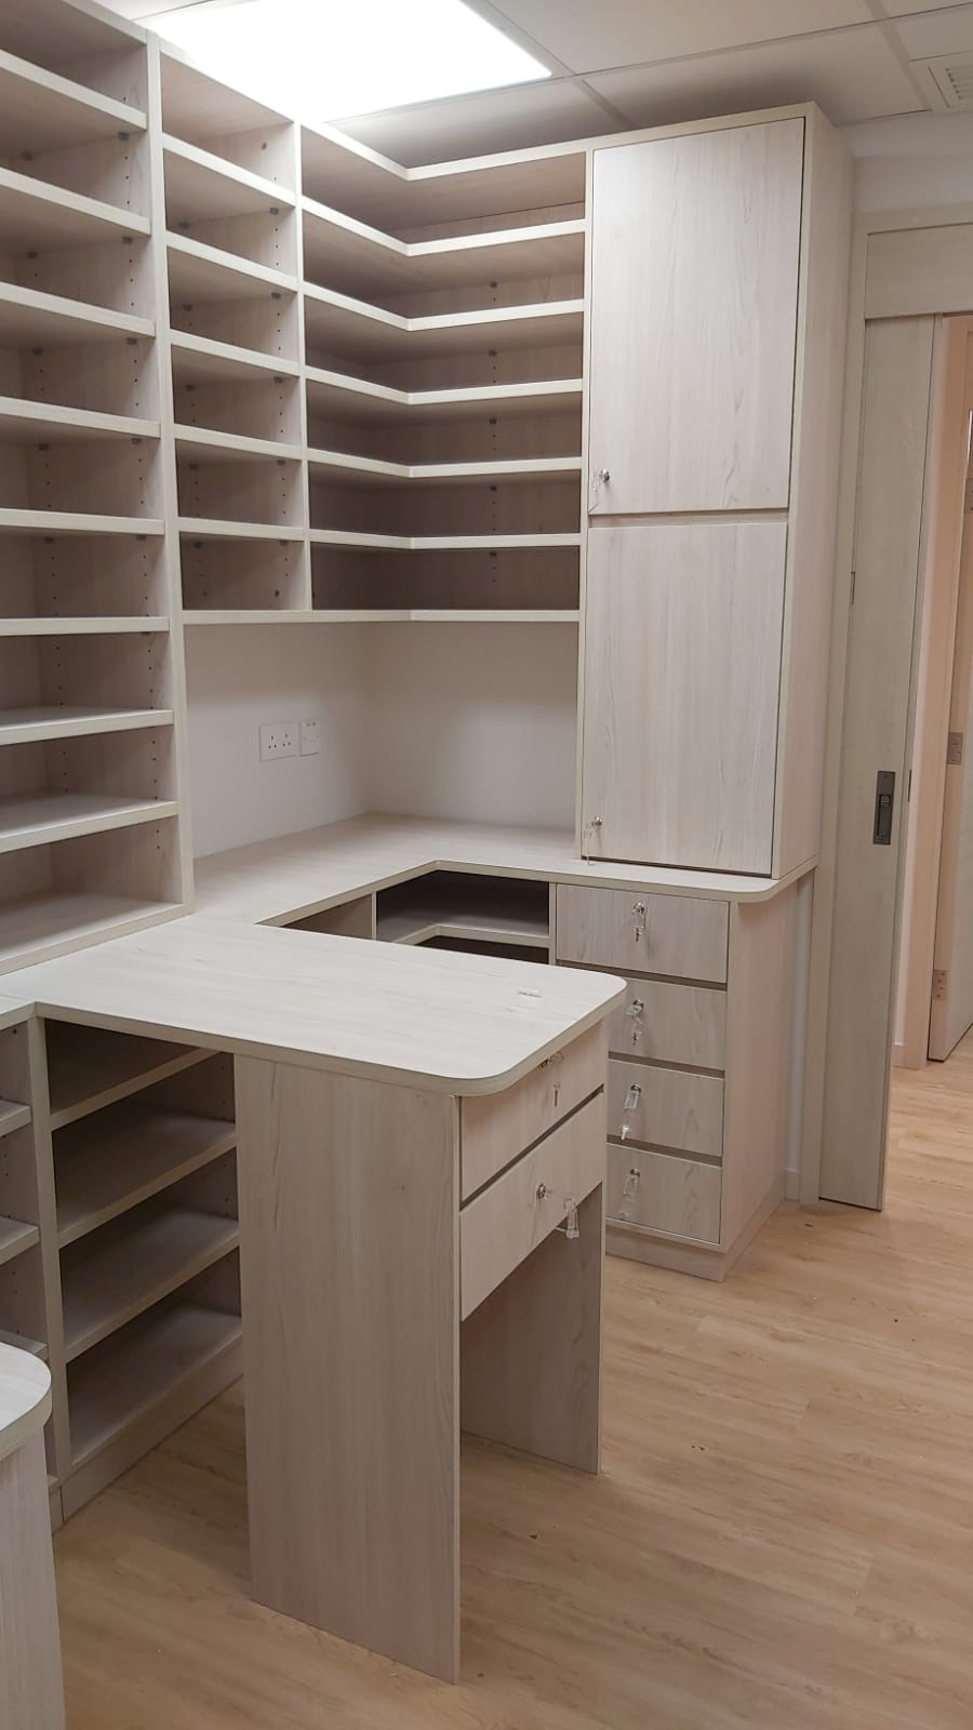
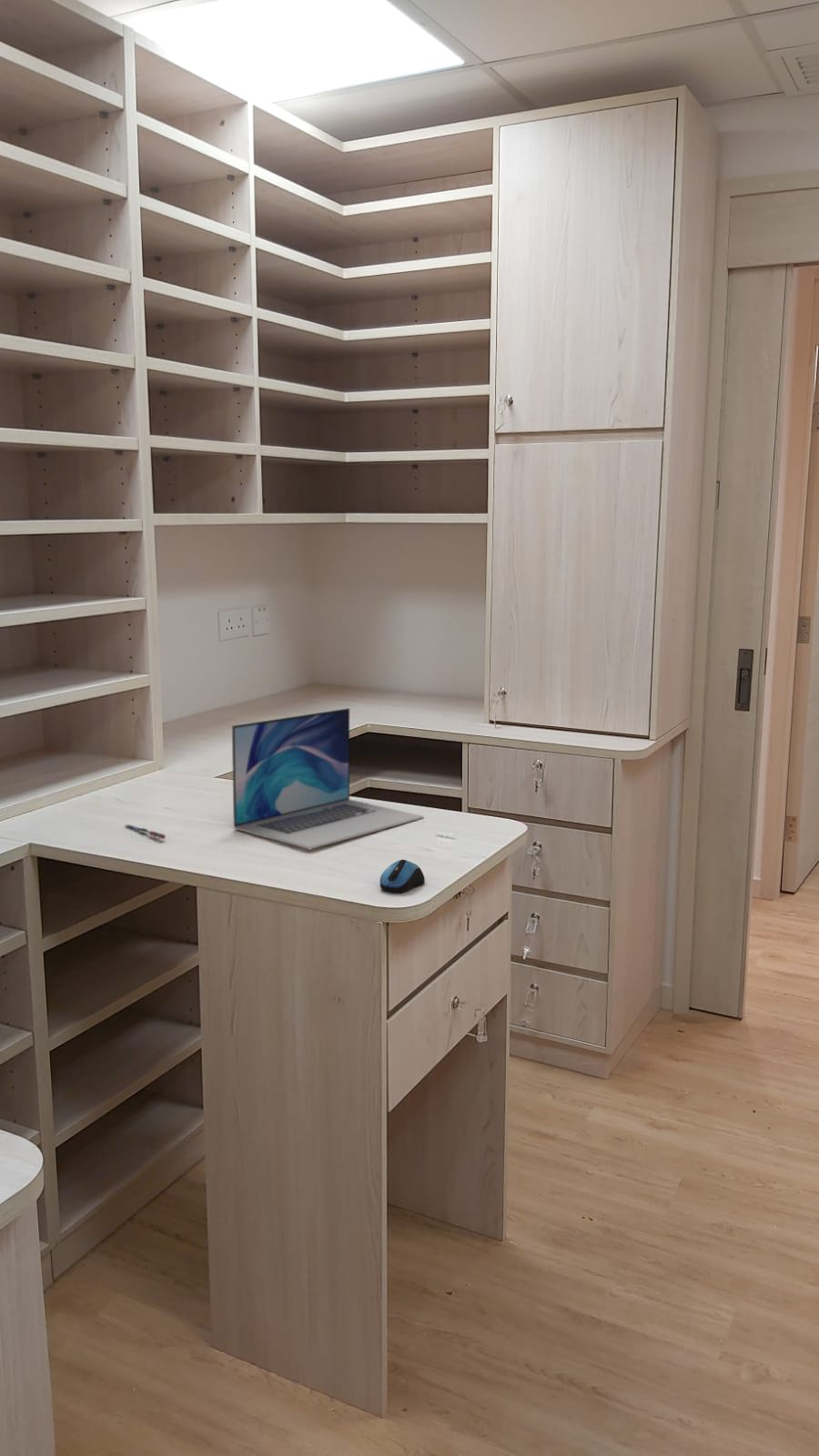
+ laptop [231,707,425,850]
+ computer mouse [379,859,426,893]
+ pen [125,824,167,840]
